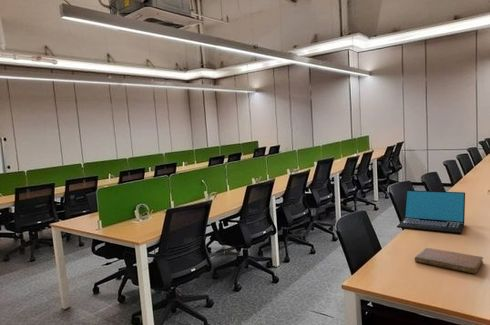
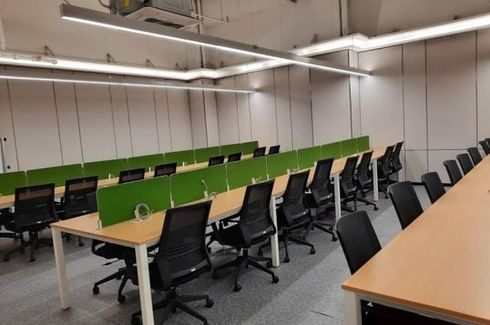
- notebook [414,247,484,275]
- laptop [396,189,466,235]
